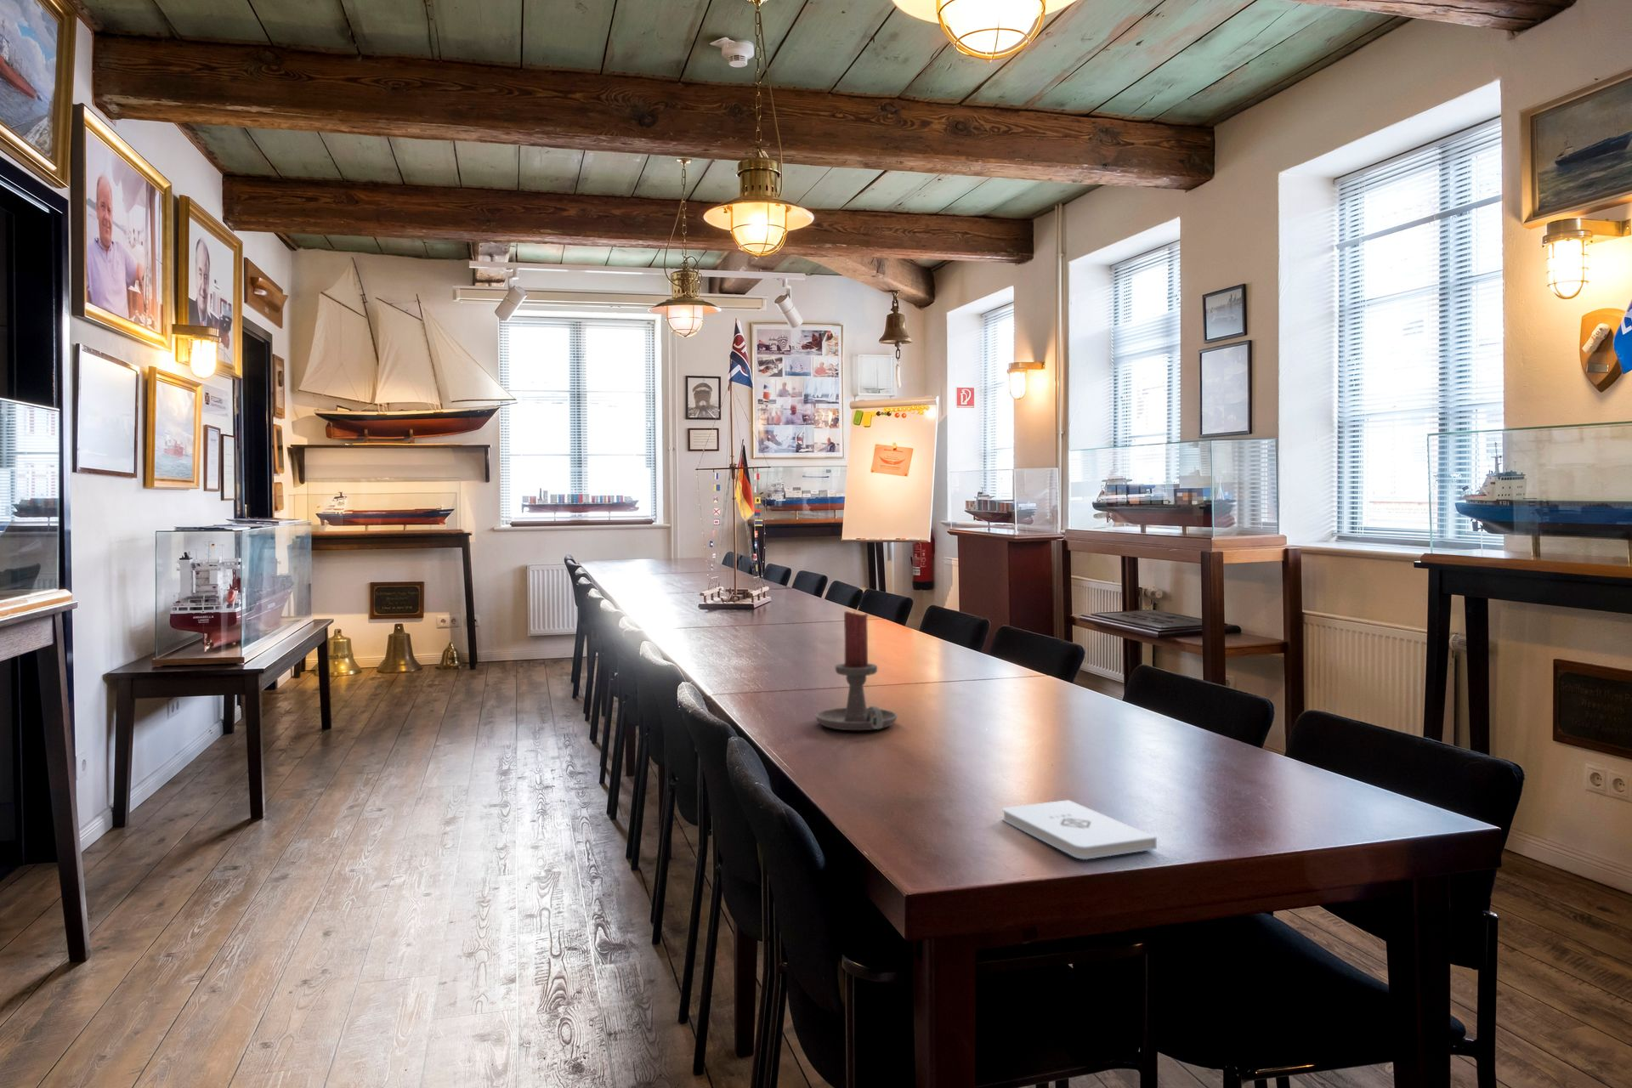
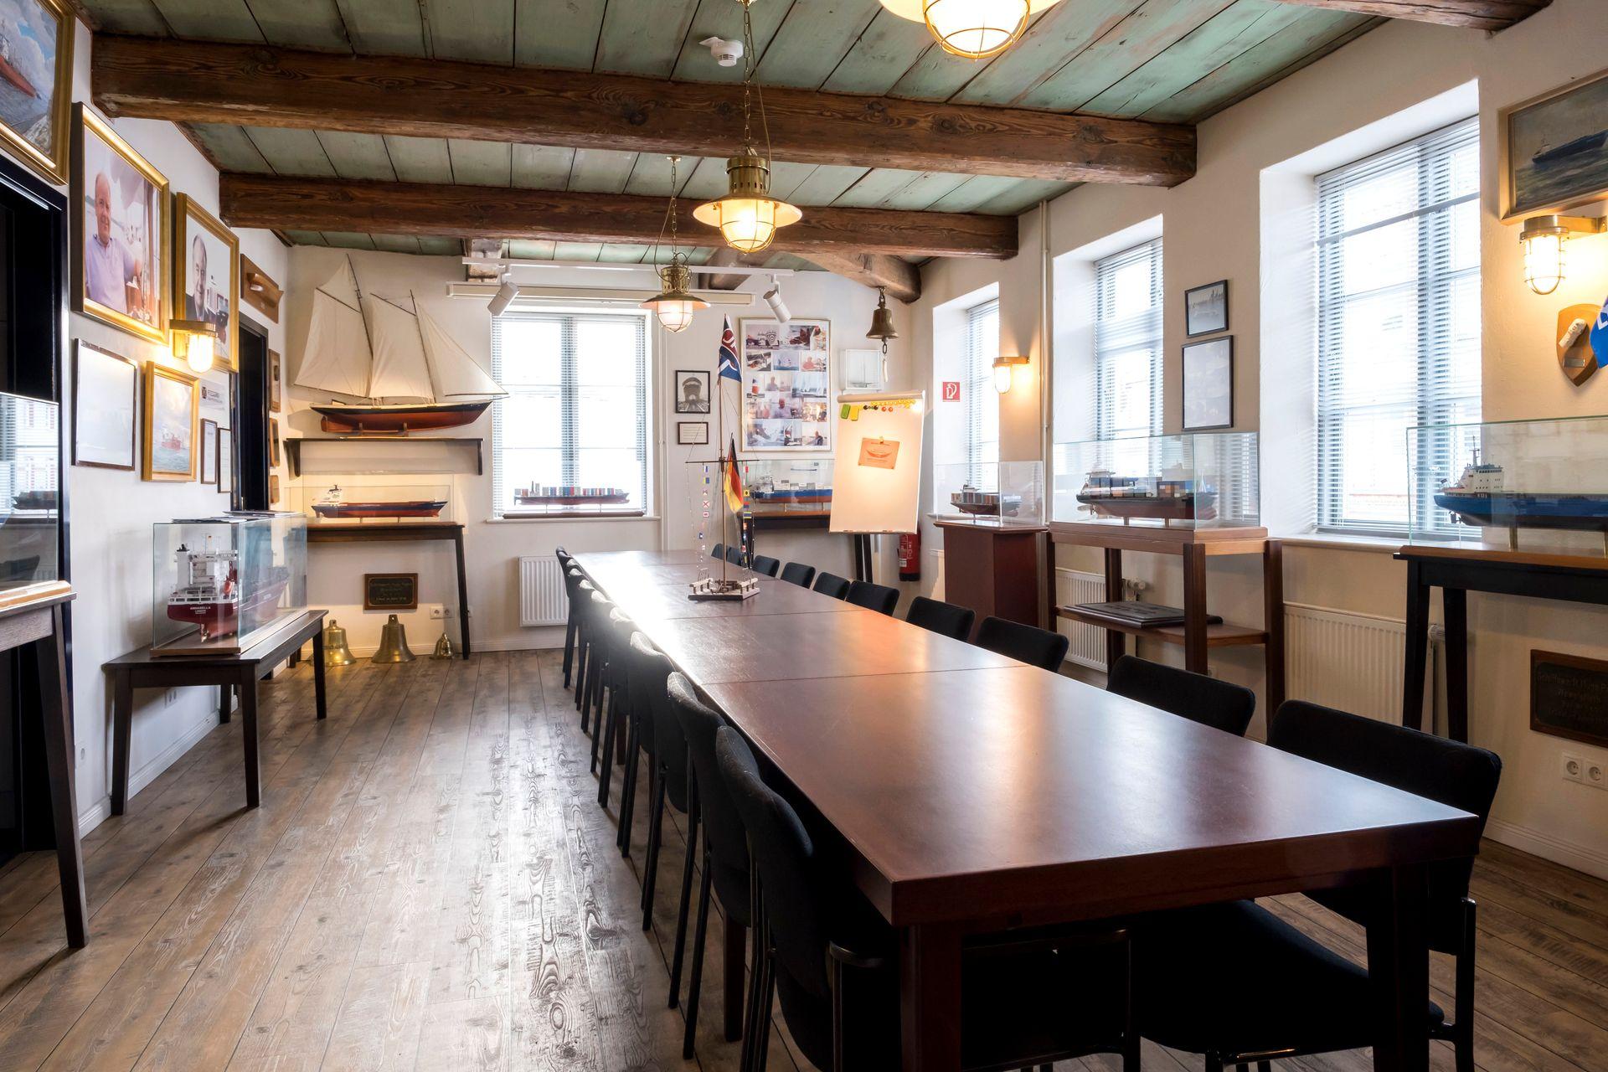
- candle holder [815,611,899,731]
- notepad [1002,799,1157,860]
